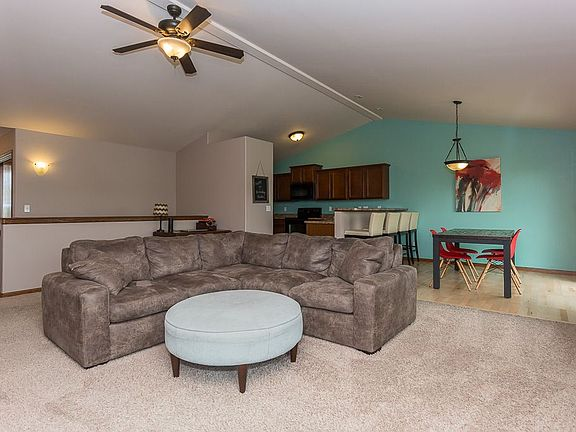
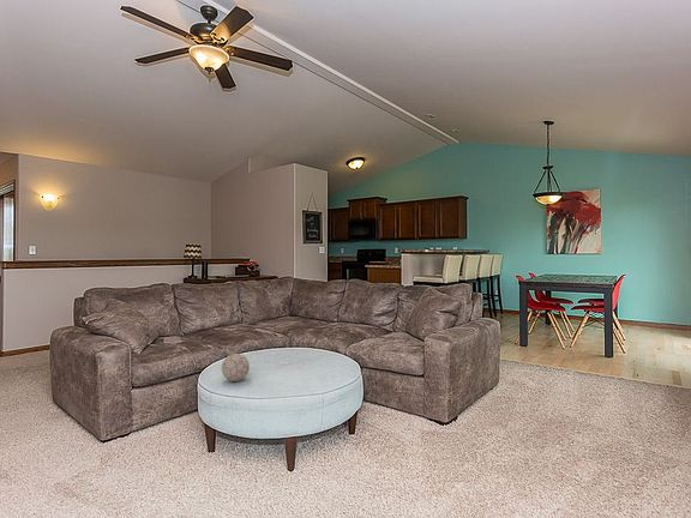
+ decorative ball [221,353,251,383]
